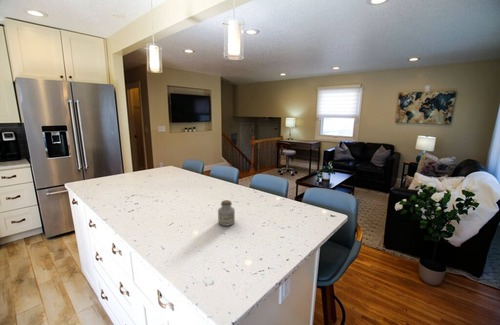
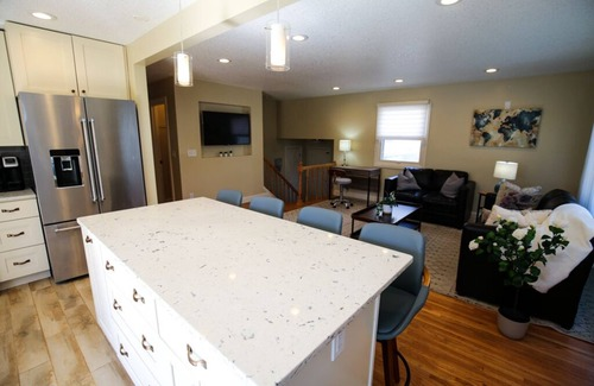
- jar [217,199,236,227]
